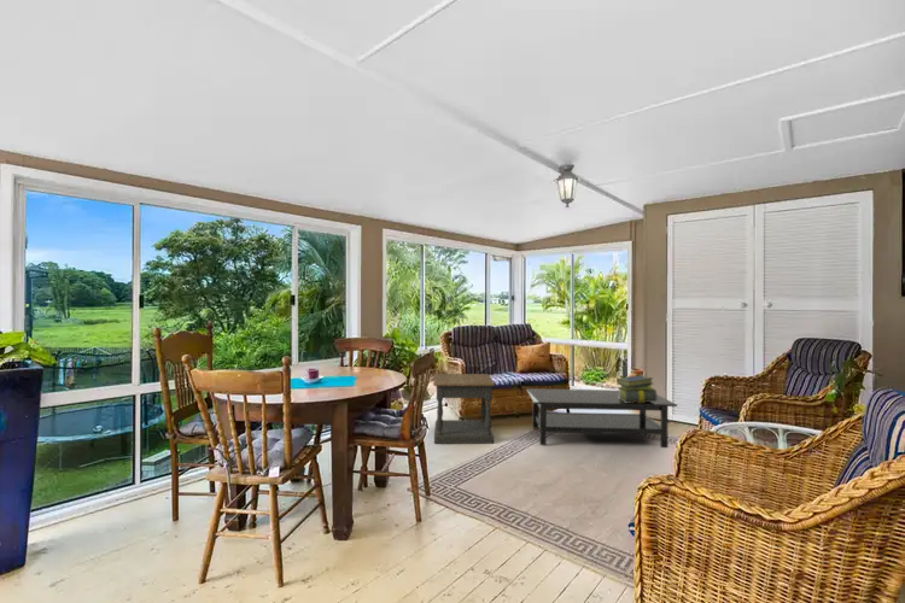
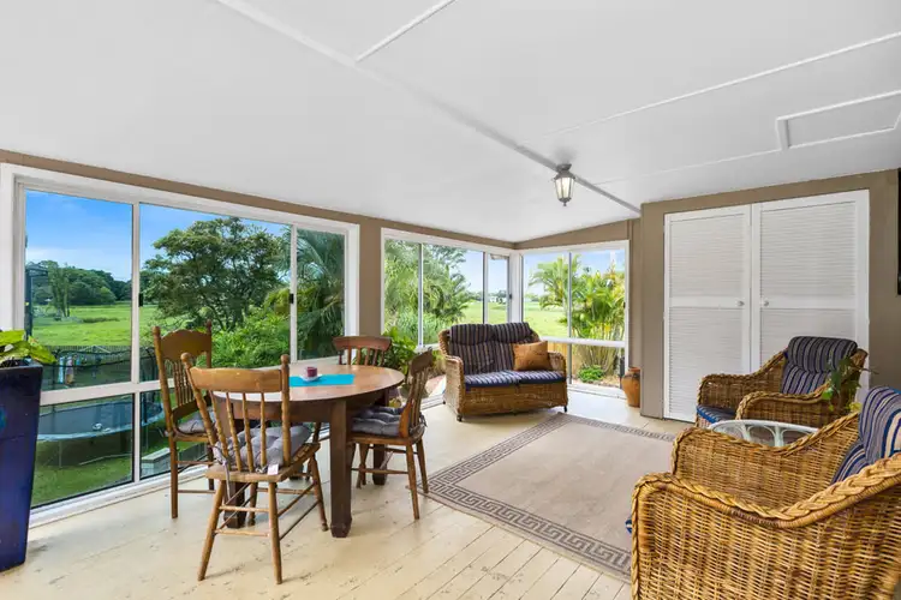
- coffee table [525,387,678,449]
- stack of books [615,374,658,403]
- side table [432,373,496,445]
